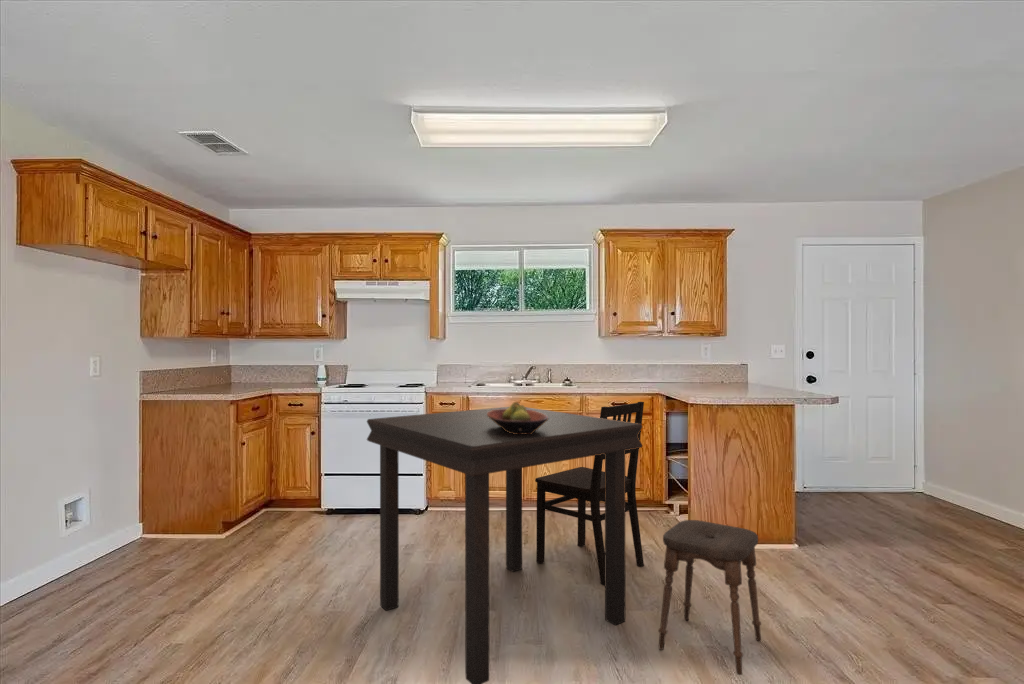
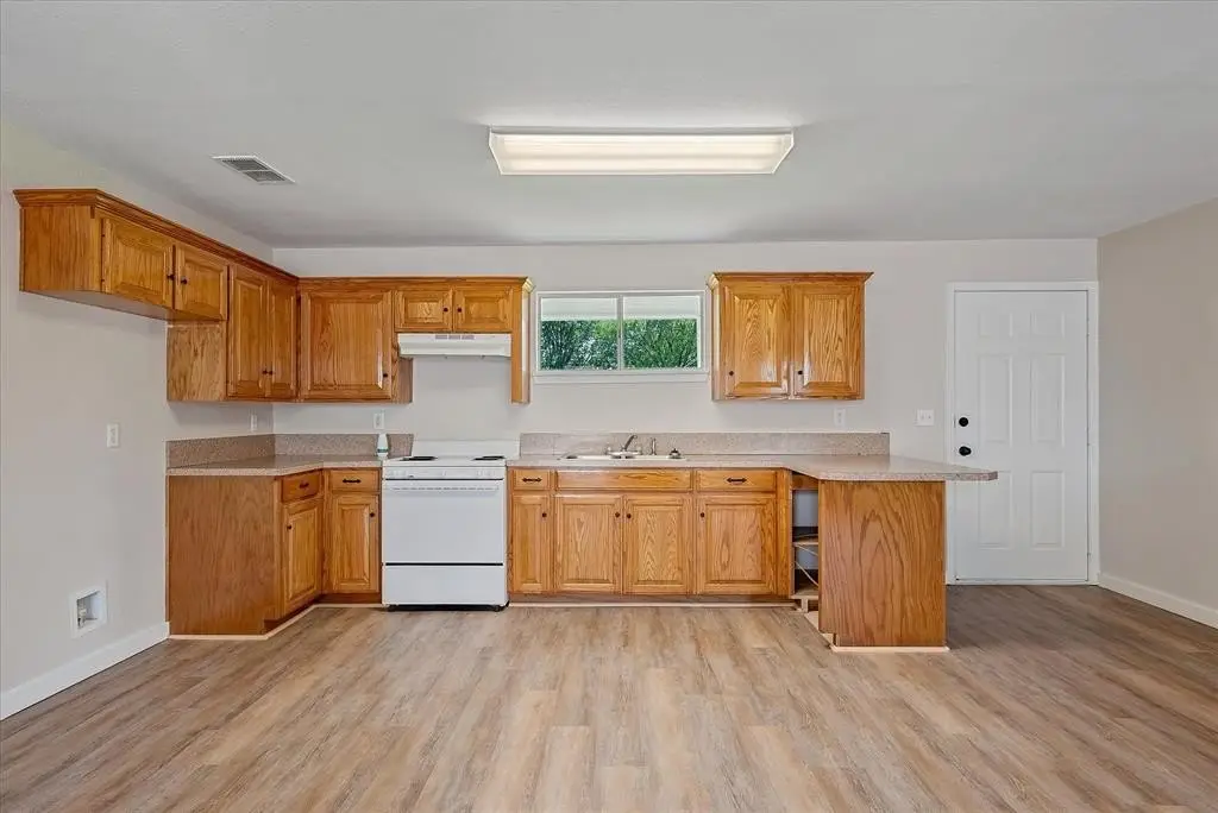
- fruit bowl [487,401,548,434]
- dining chair [534,401,645,586]
- stool [658,519,762,676]
- dining table [366,406,644,684]
